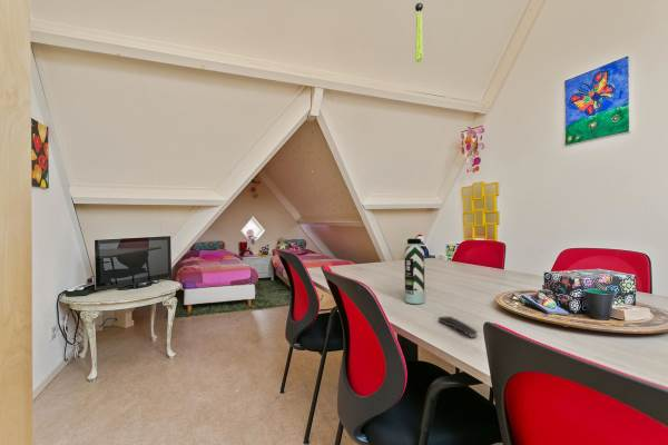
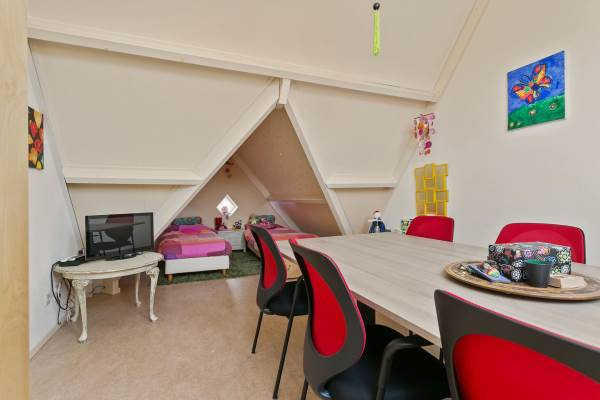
- remote control [438,315,479,338]
- water bottle [403,238,425,305]
